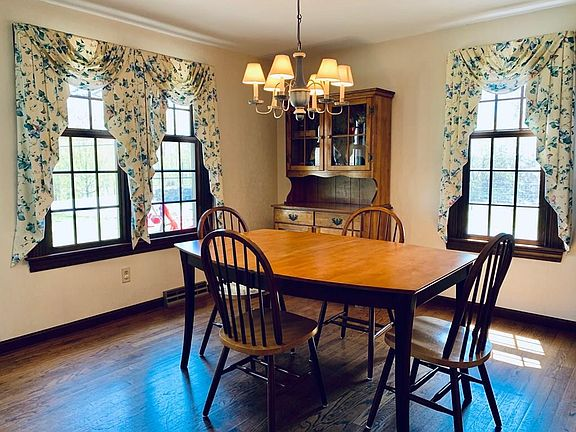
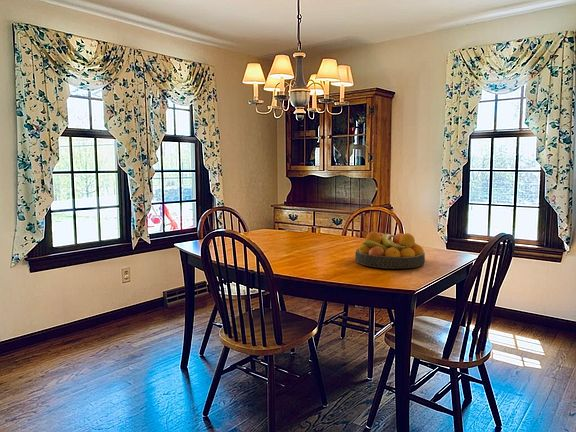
+ fruit bowl [354,231,426,269]
